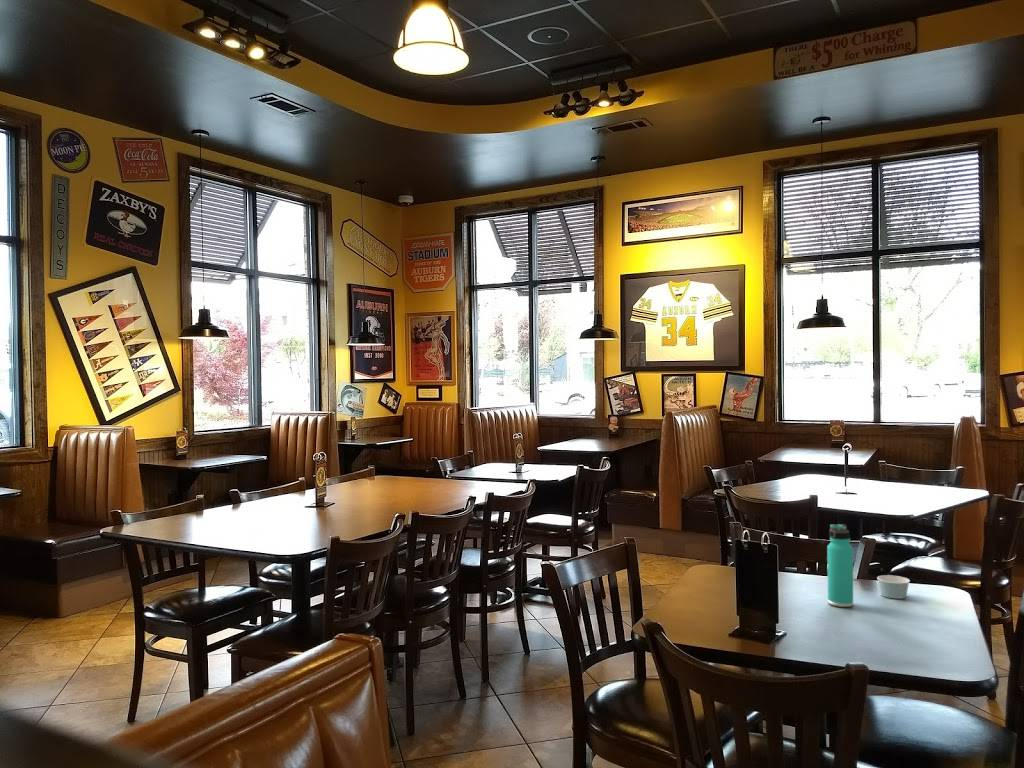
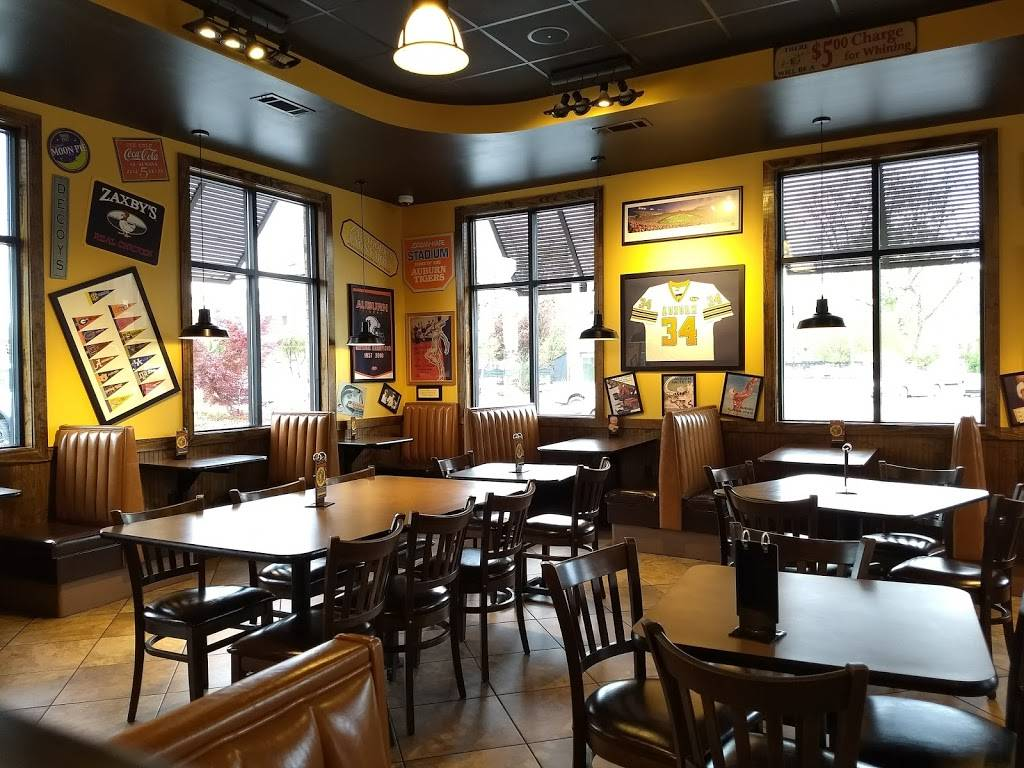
- thermos bottle [826,523,854,608]
- paper cup [876,574,911,600]
